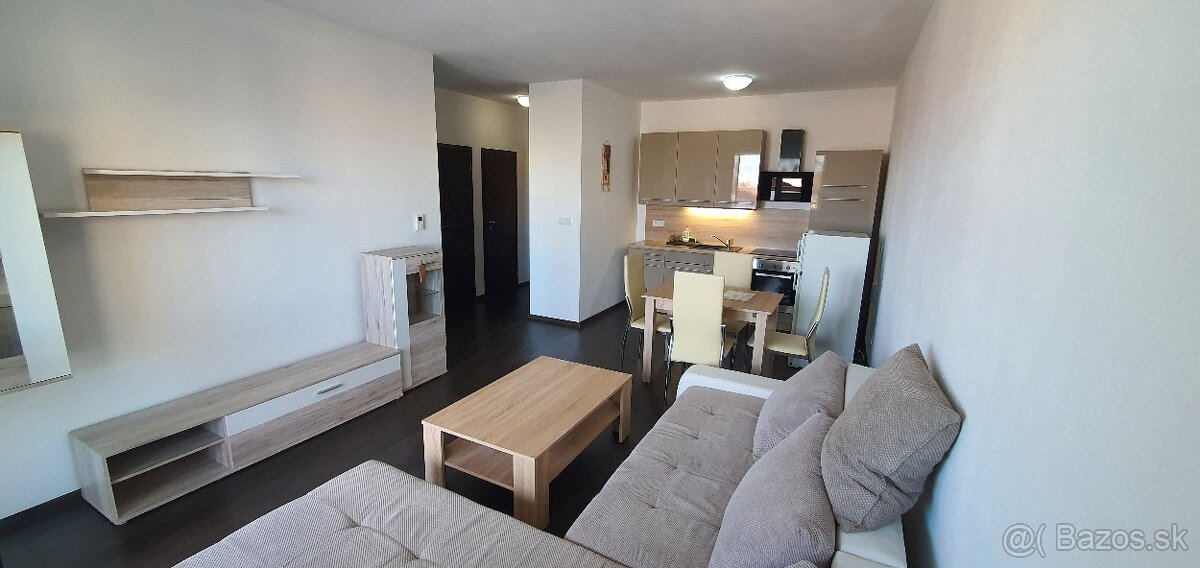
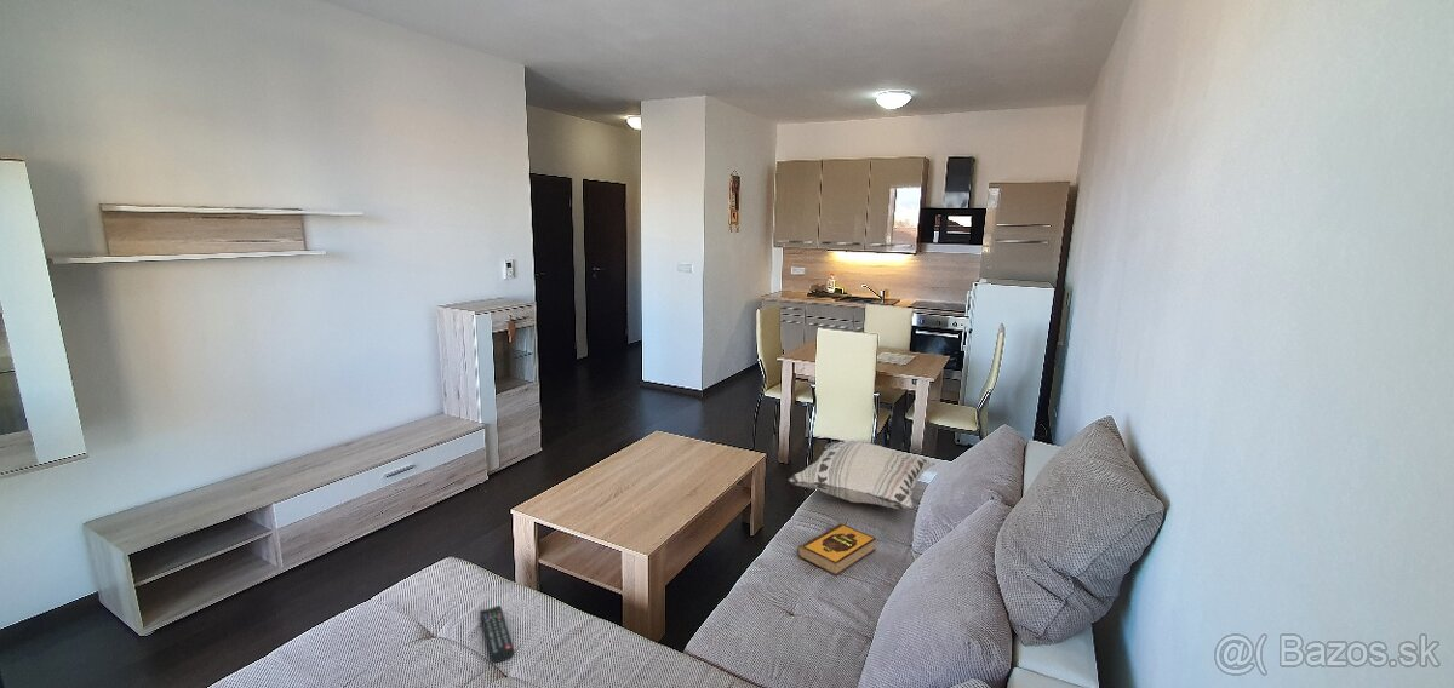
+ hardback book [796,522,877,577]
+ decorative pillow [786,440,935,510]
+ remote control [479,604,515,664]
